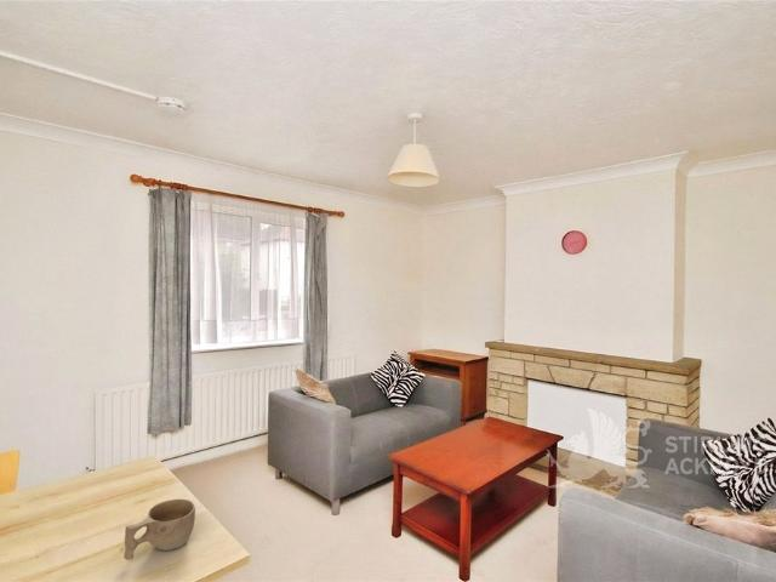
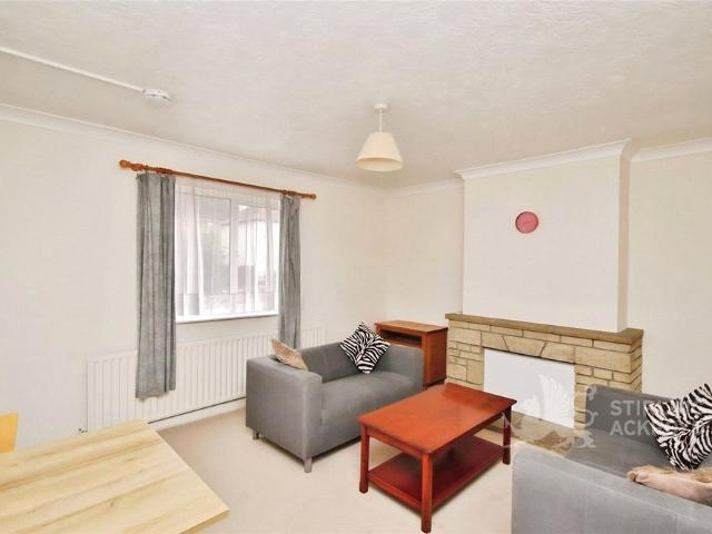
- cup [122,498,196,561]
